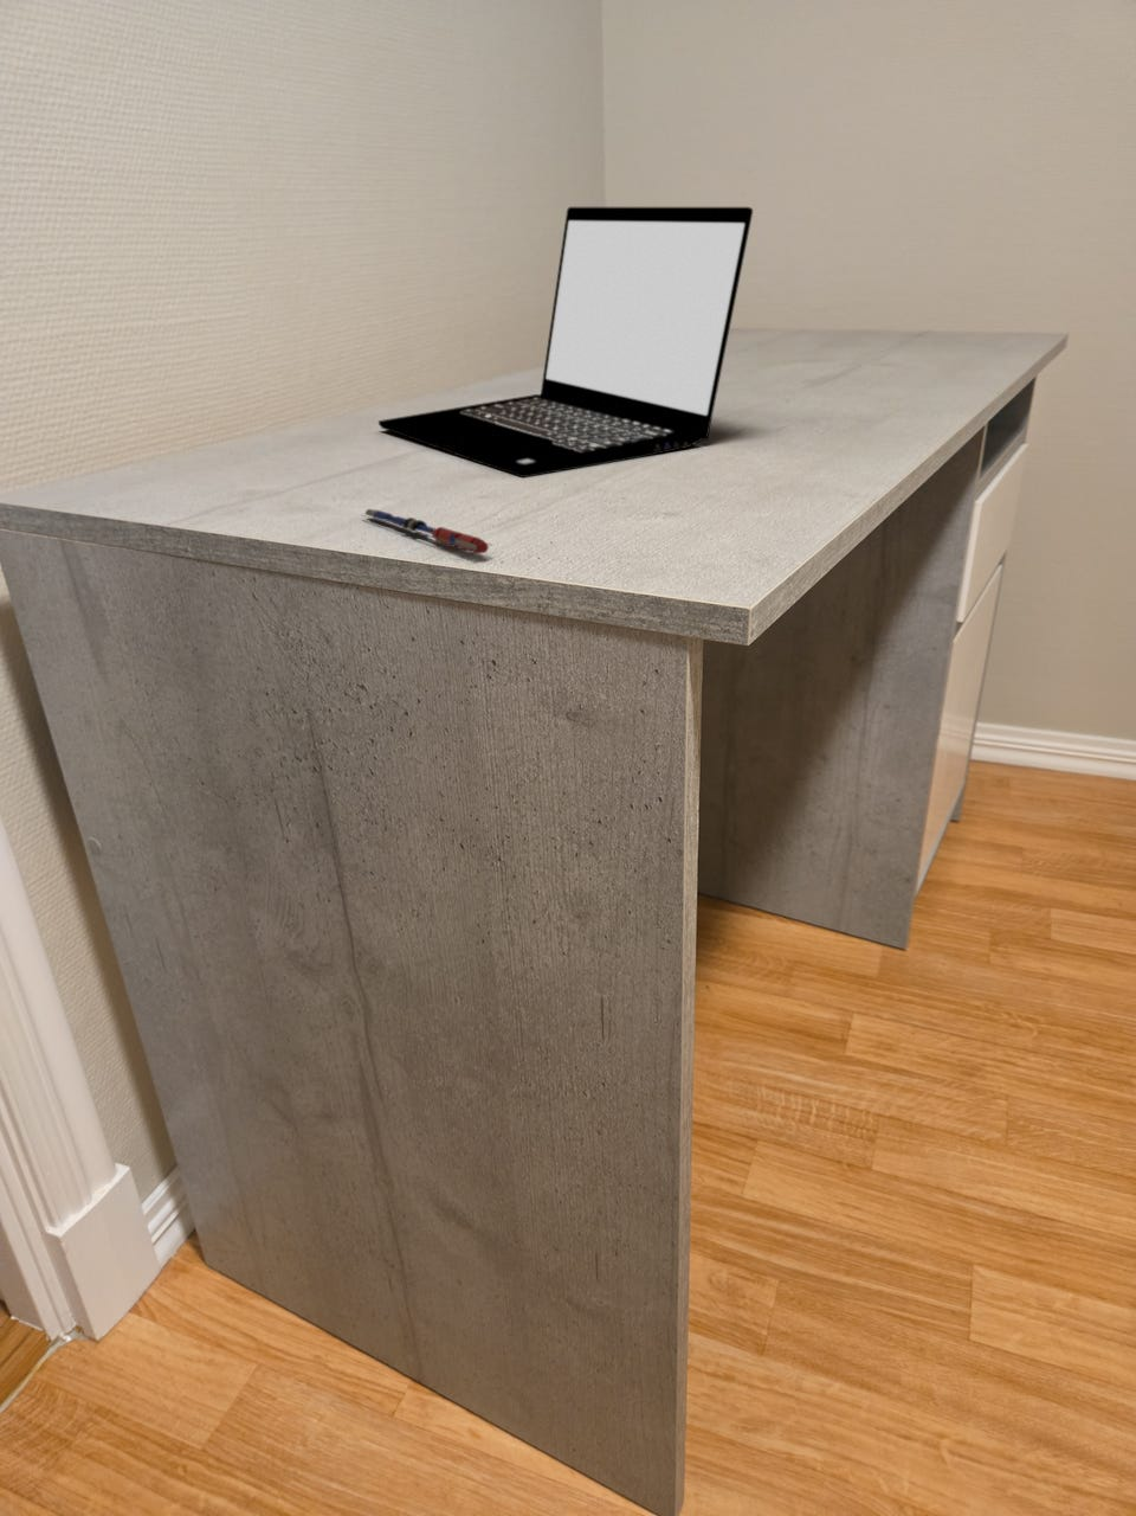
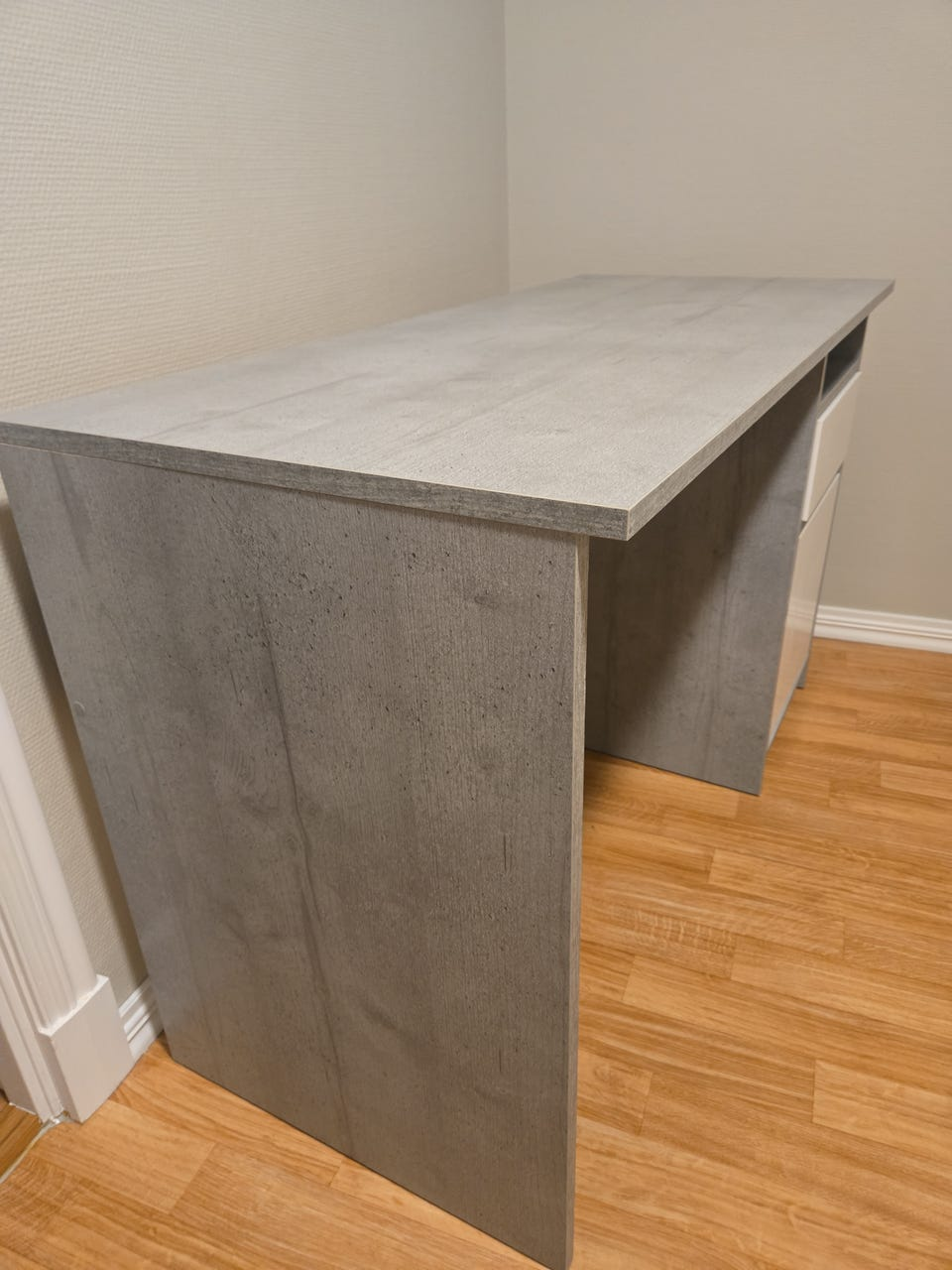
- laptop computer [377,207,754,479]
- pen [360,509,492,554]
